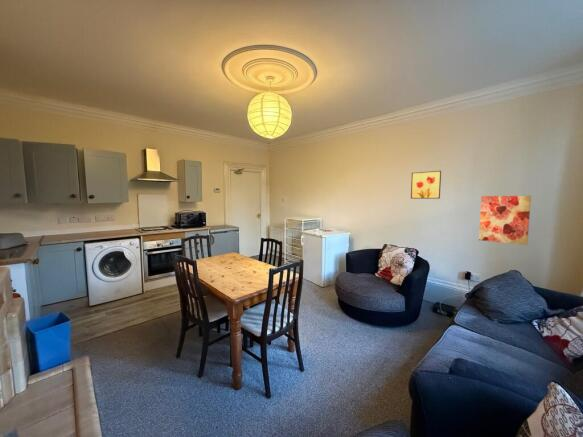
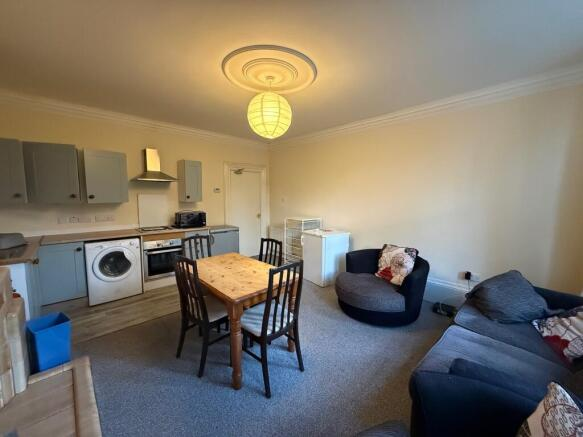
- wall art [410,170,442,200]
- wall art [478,195,532,246]
